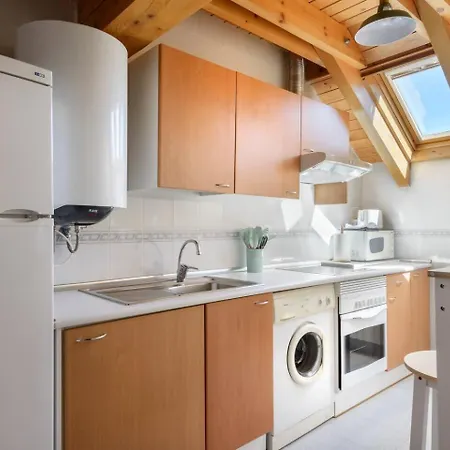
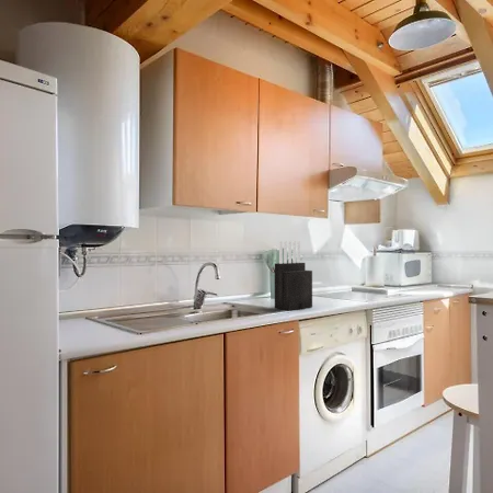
+ knife block [274,240,313,312]
